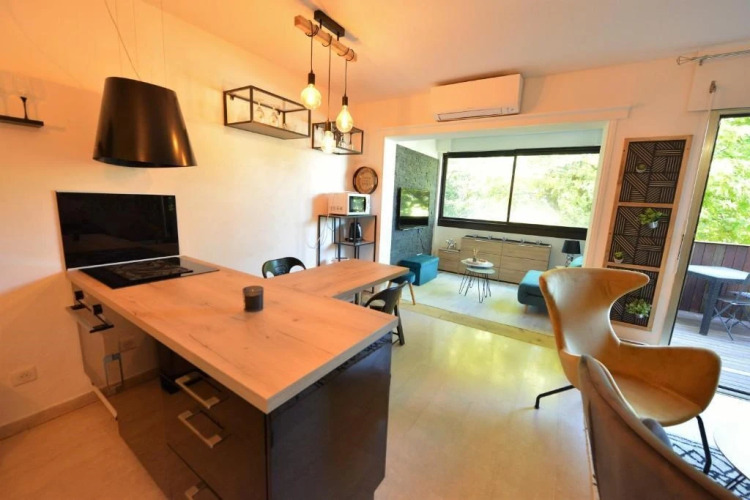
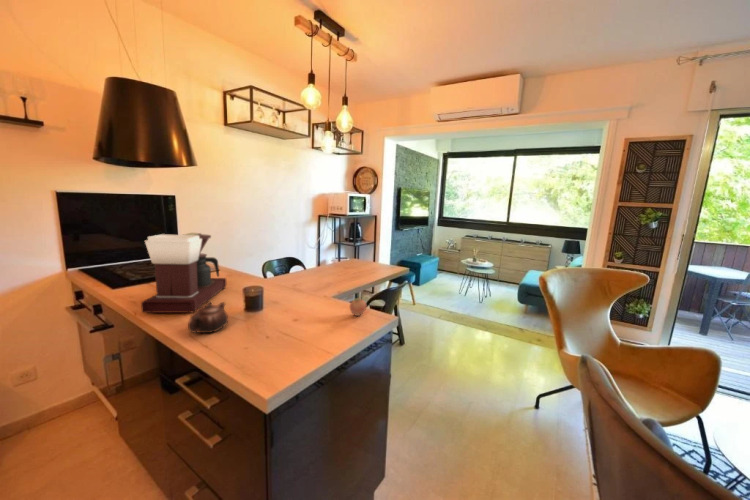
+ fruit [349,296,367,317]
+ coffee maker [140,232,227,314]
+ teapot [187,300,229,334]
